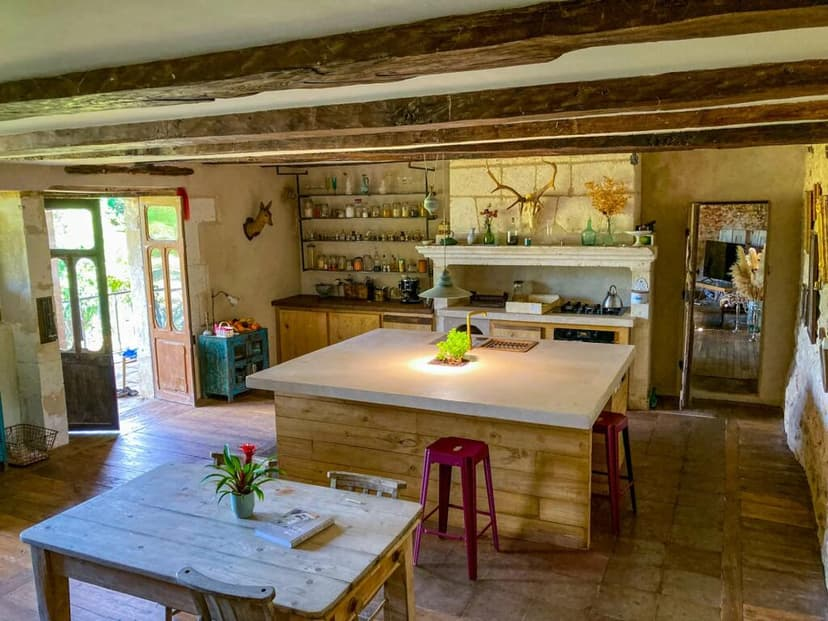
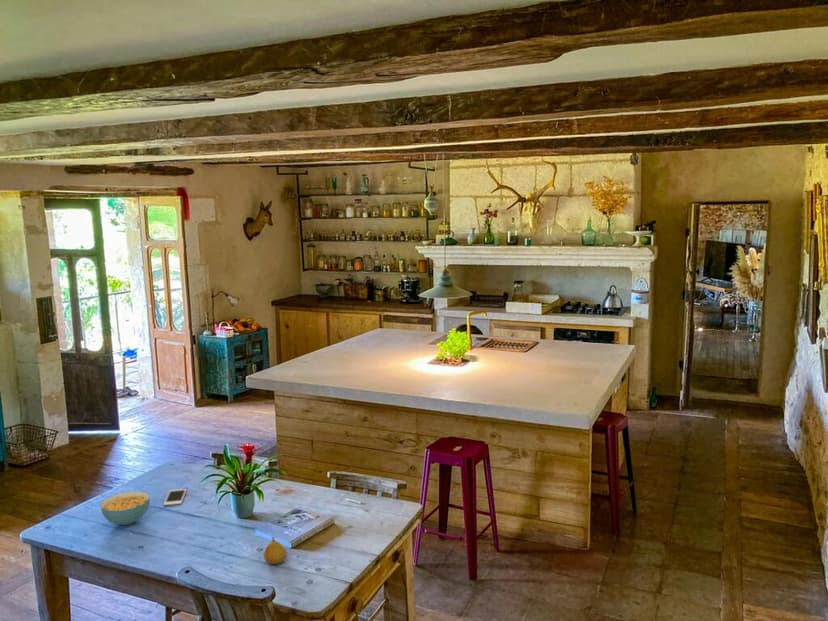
+ cell phone [163,488,188,506]
+ cereal bowl [100,491,151,526]
+ fruit [263,536,288,565]
